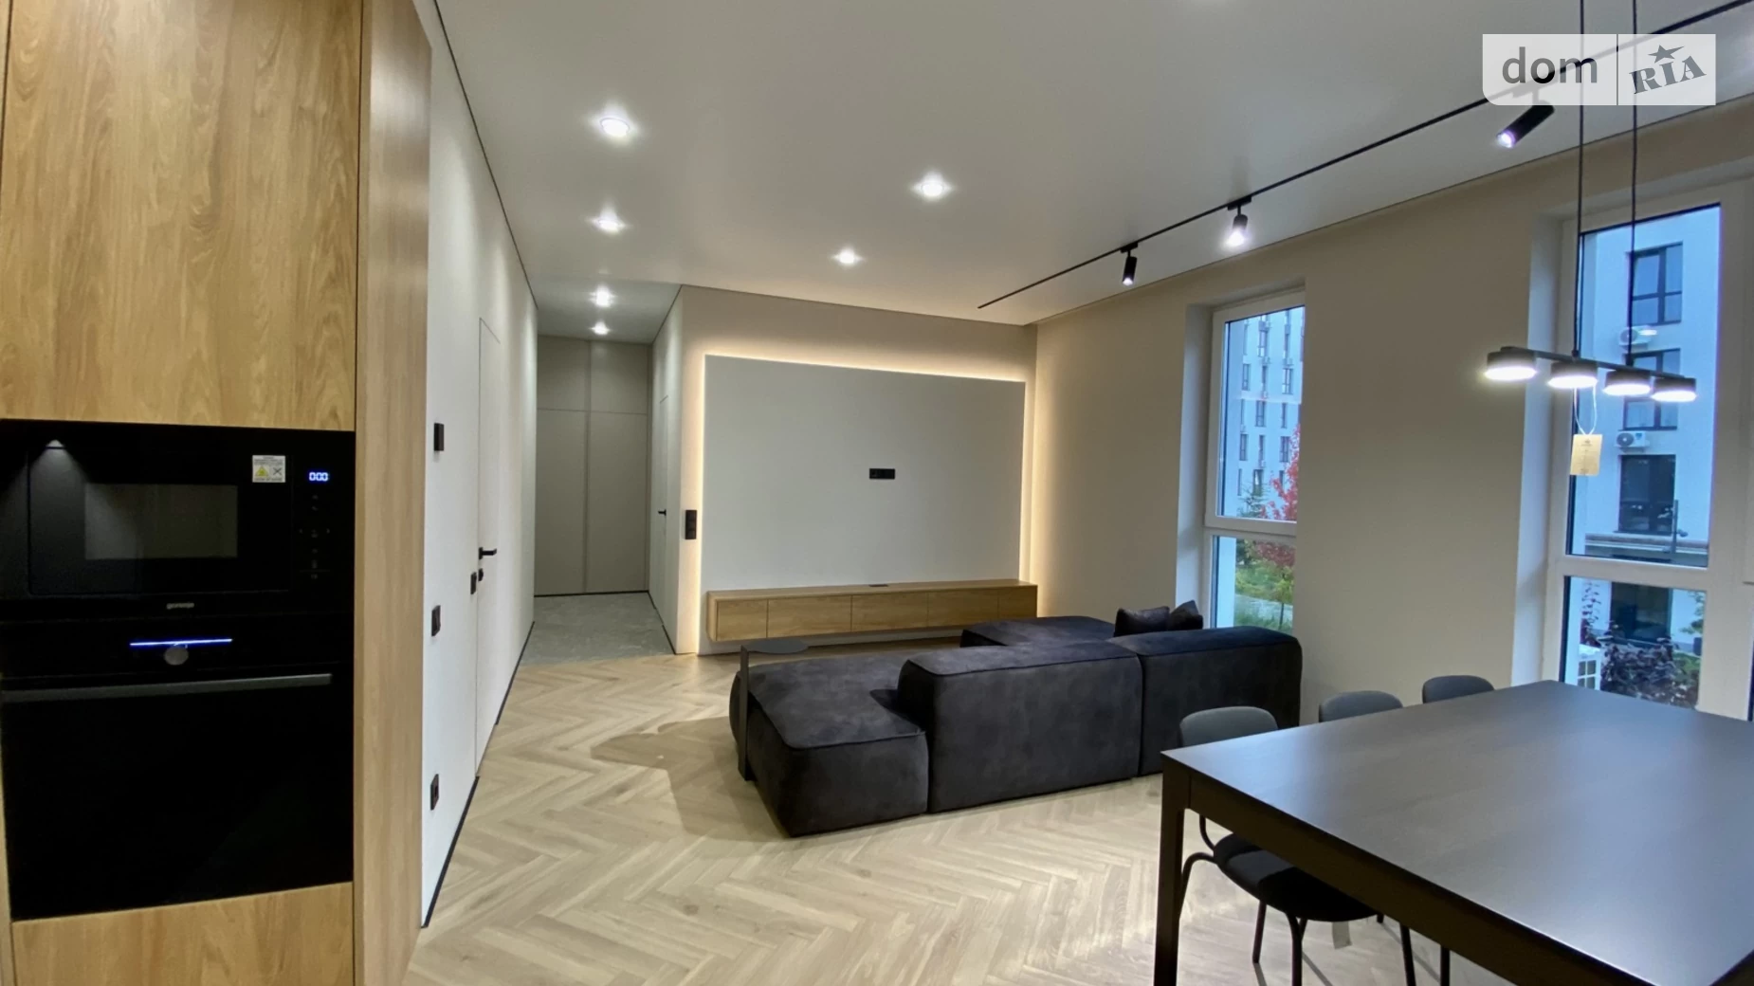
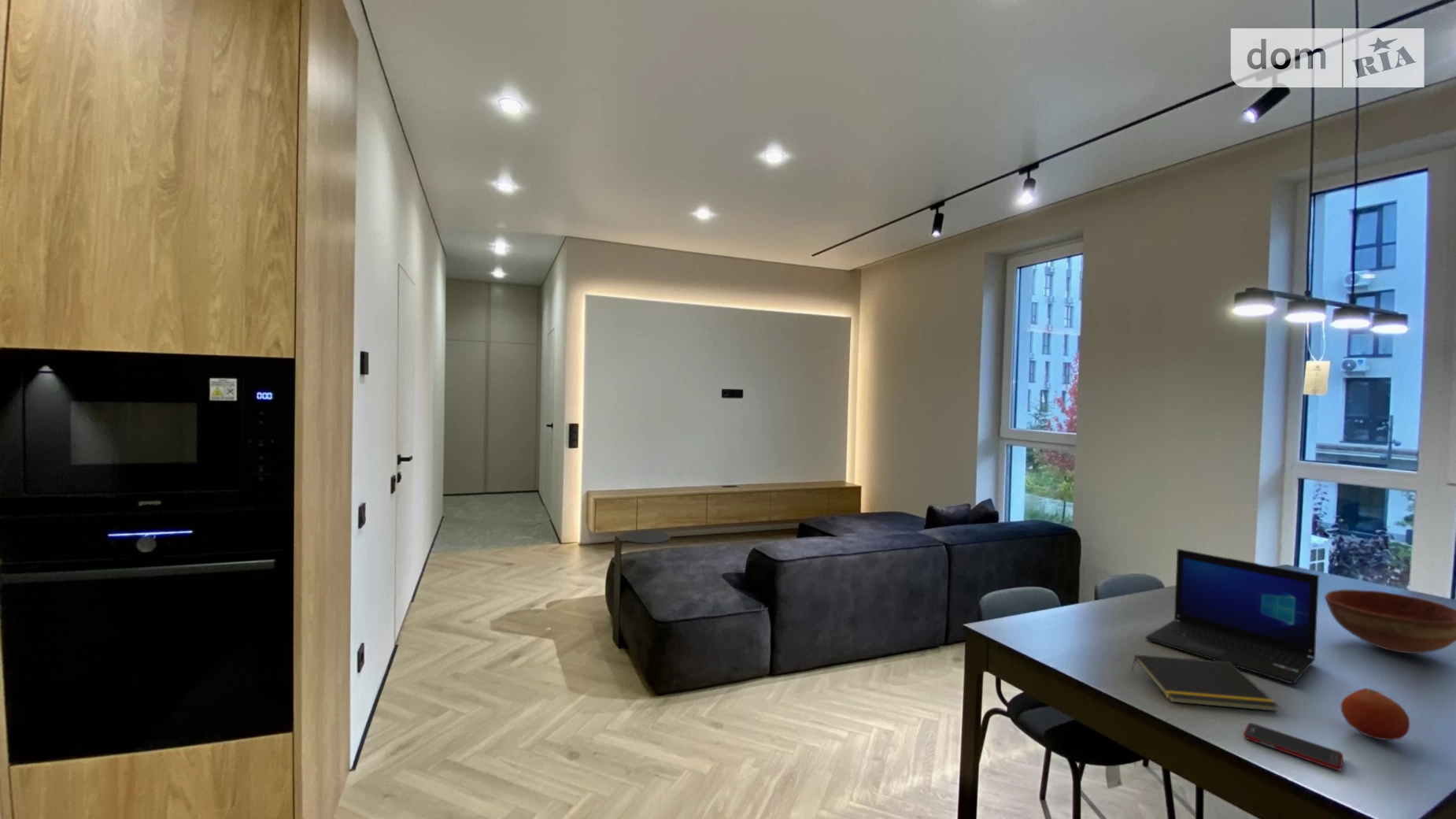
+ notepad [1131,654,1280,712]
+ cell phone [1243,722,1344,771]
+ laptop [1144,548,1320,684]
+ fruit [1340,687,1410,741]
+ bowl [1324,588,1456,654]
